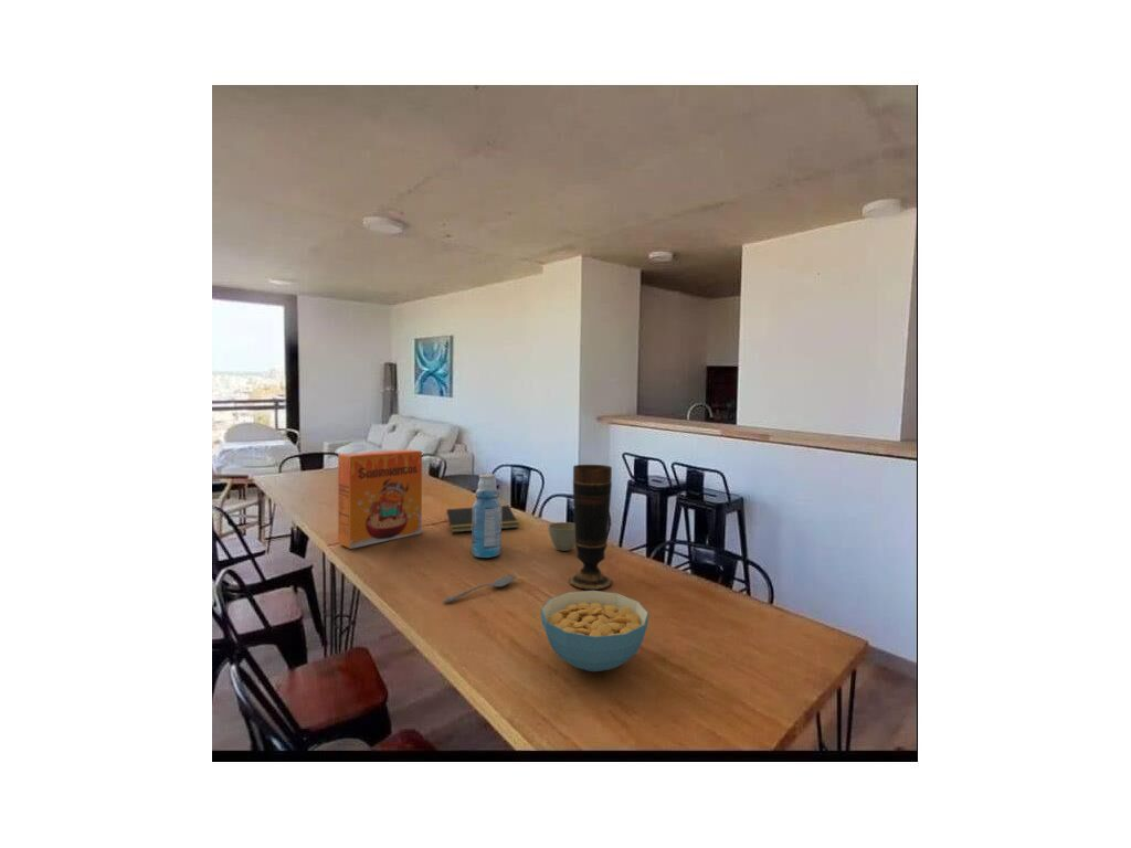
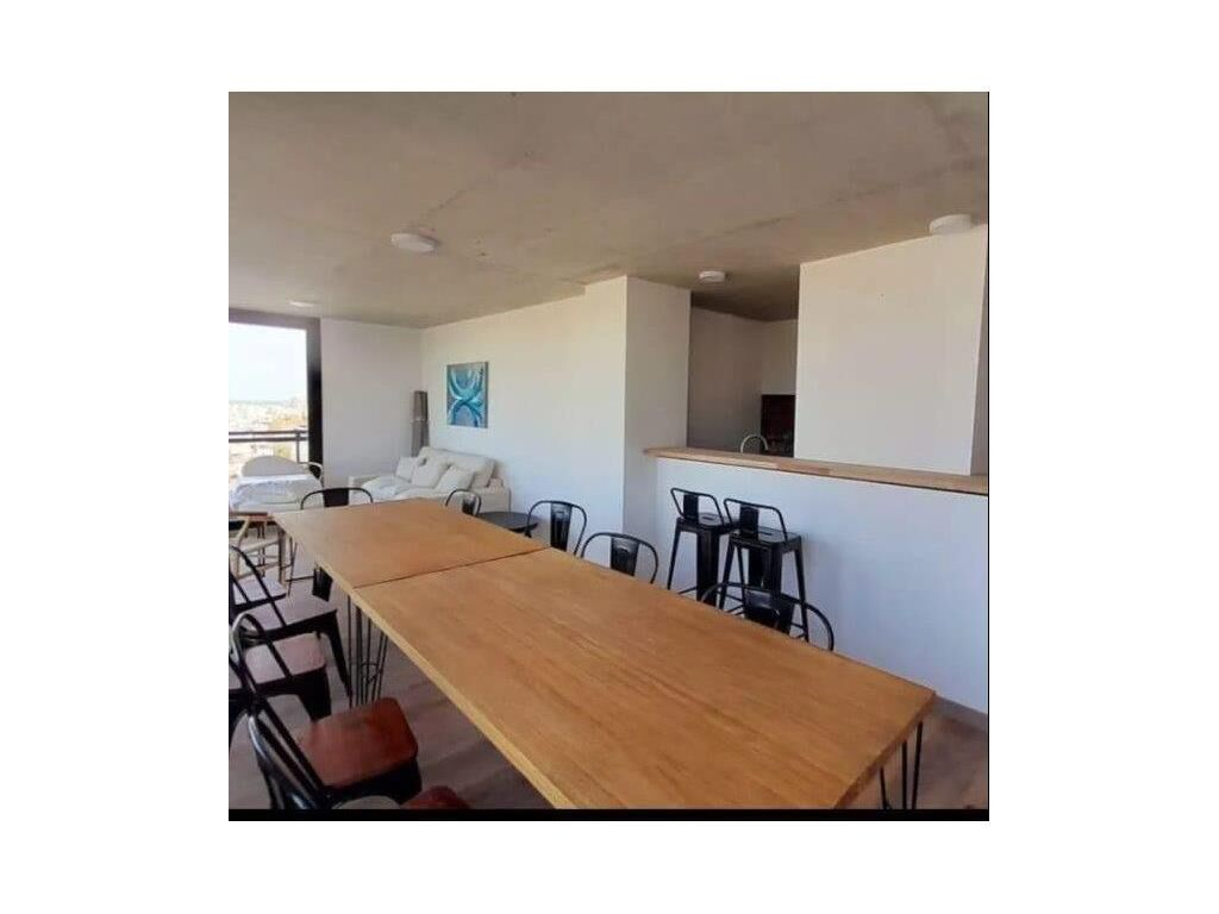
- notepad [444,505,520,533]
- flower pot [547,521,575,552]
- spoon [442,574,517,603]
- vase [568,464,613,591]
- cereal box [337,448,423,550]
- cereal bowl [540,590,651,672]
- bottle [471,473,503,559]
